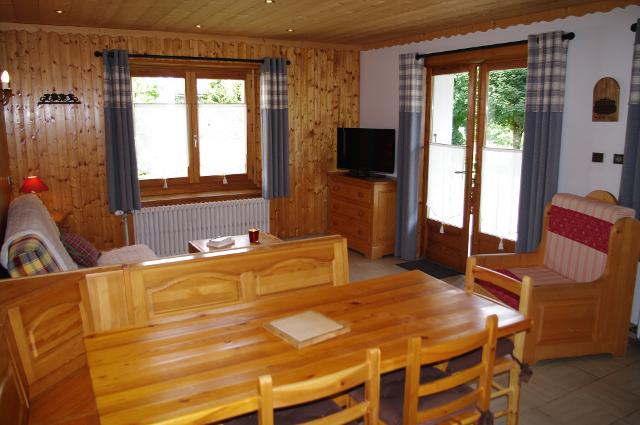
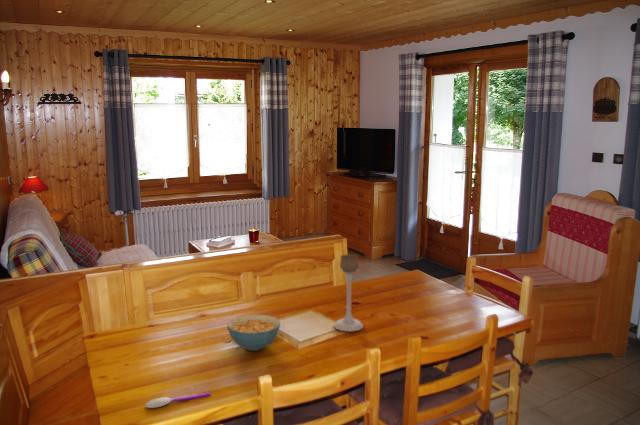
+ candle holder [333,253,364,333]
+ spoon [144,391,211,409]
+ cereal bowl [226,314,281,352]
